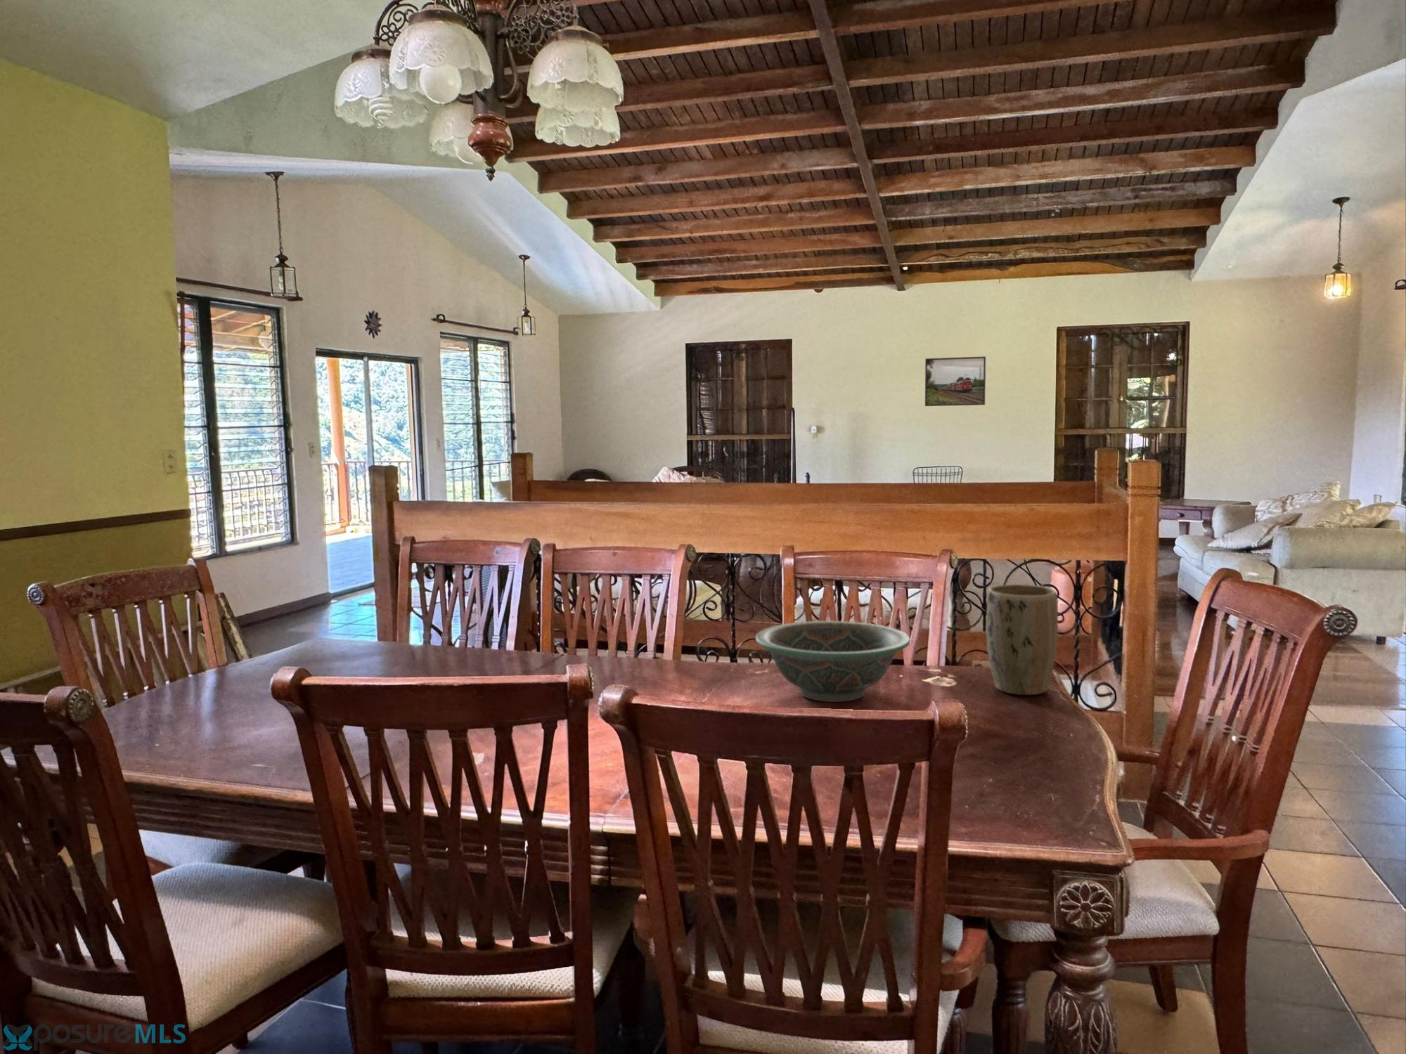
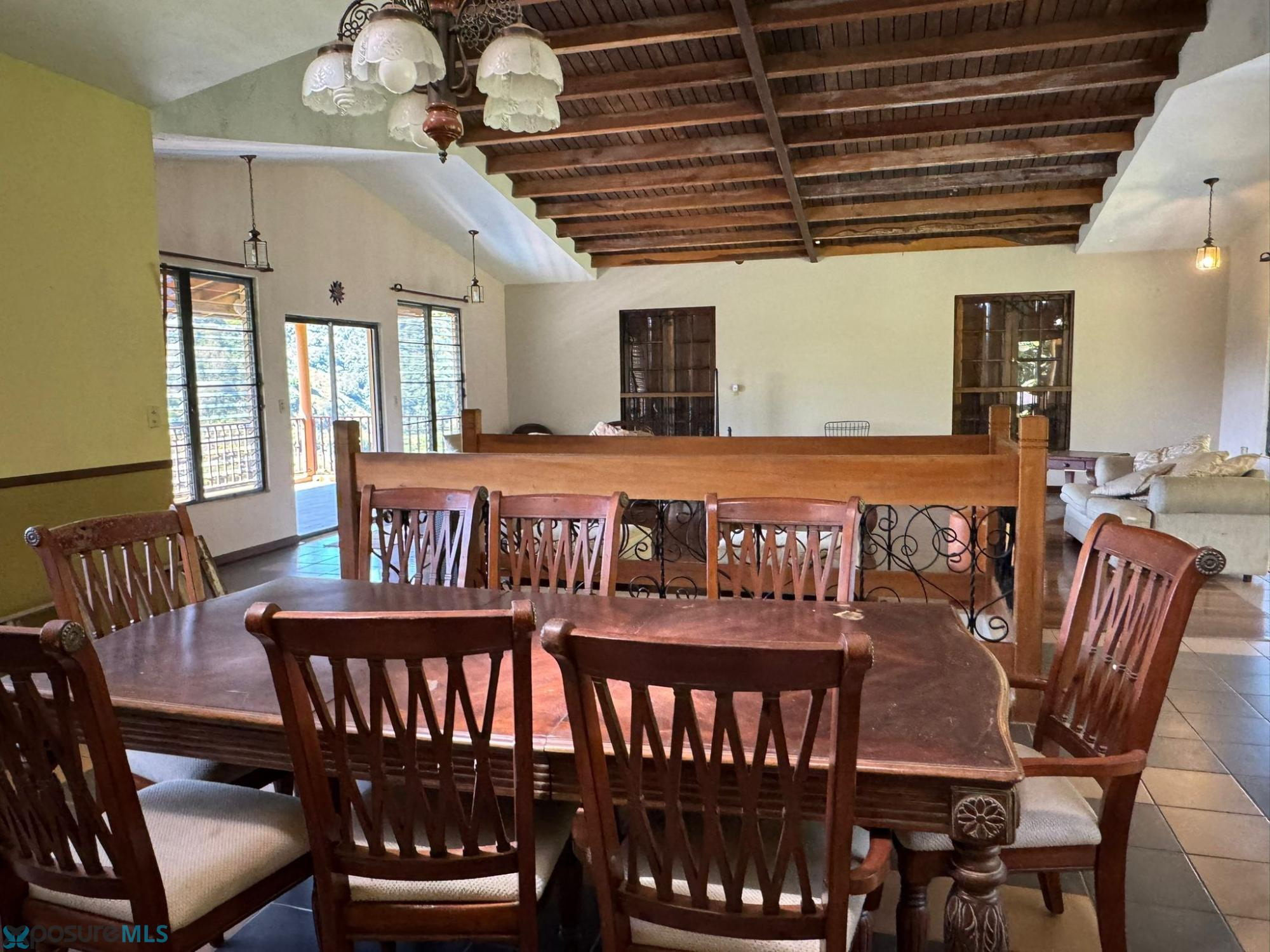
- plant pot [985,583,1058,695]
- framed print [924,355,986,406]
- decorative bowl [755,620,911,703]
